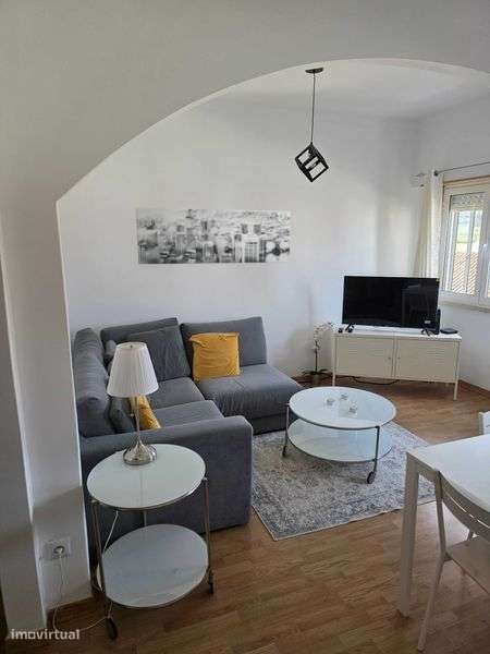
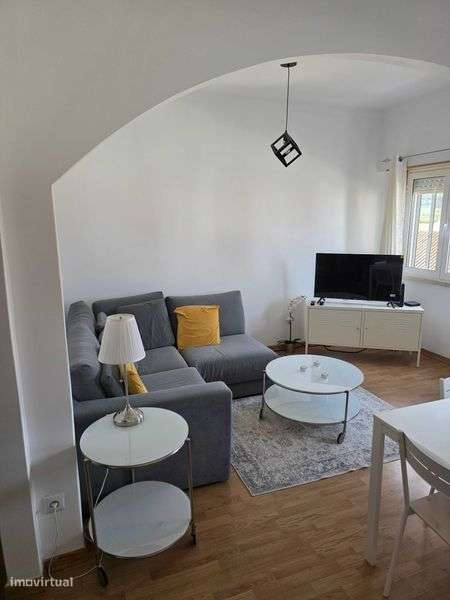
- wall art [135,206,291,265]
